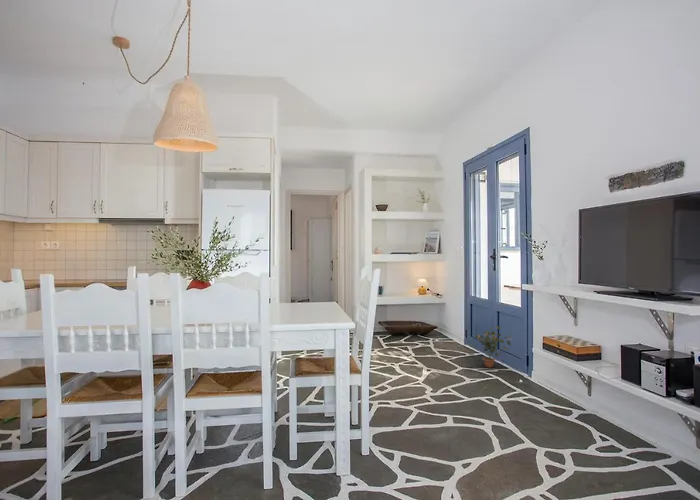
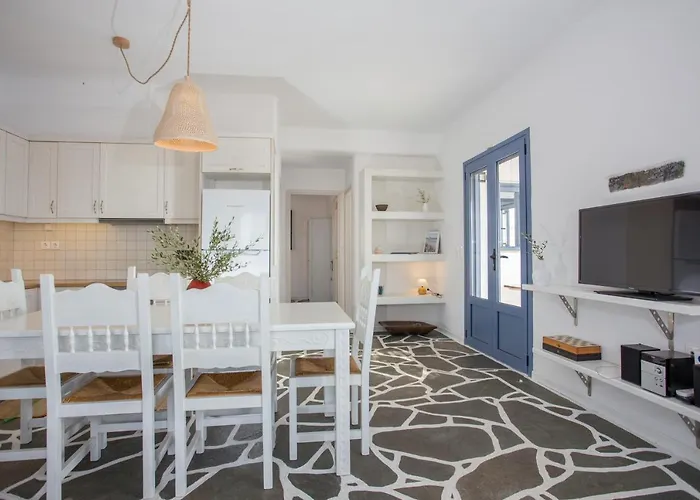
- potted plant [474,325,513,369]
